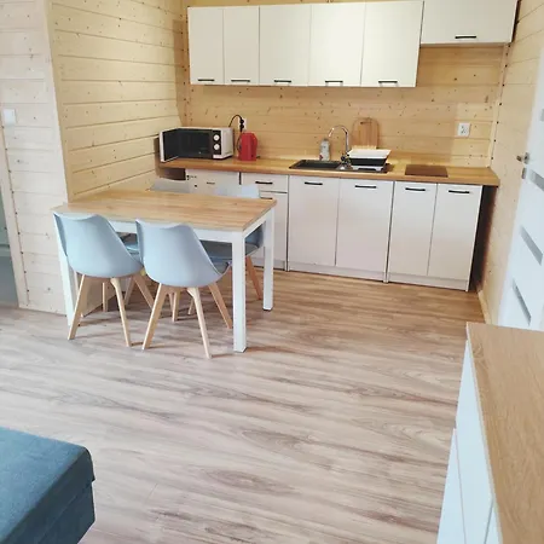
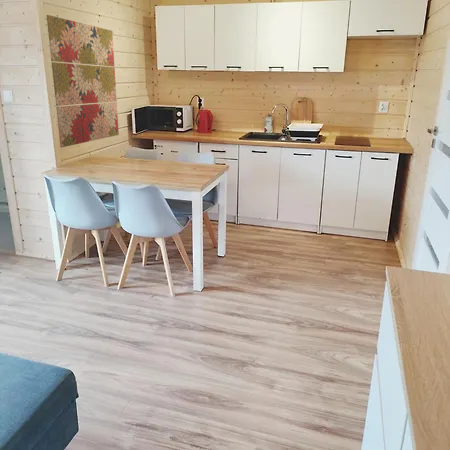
+ wall art [46,14,120,148]
